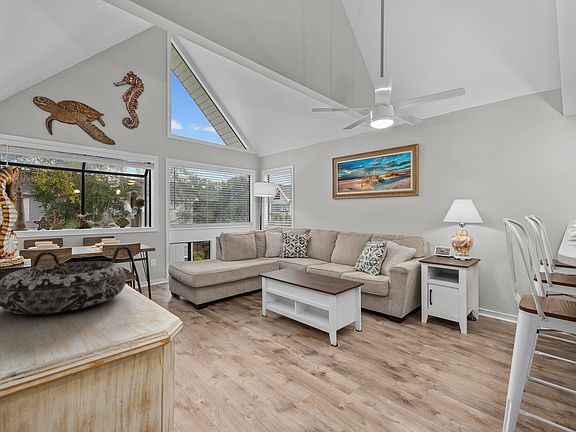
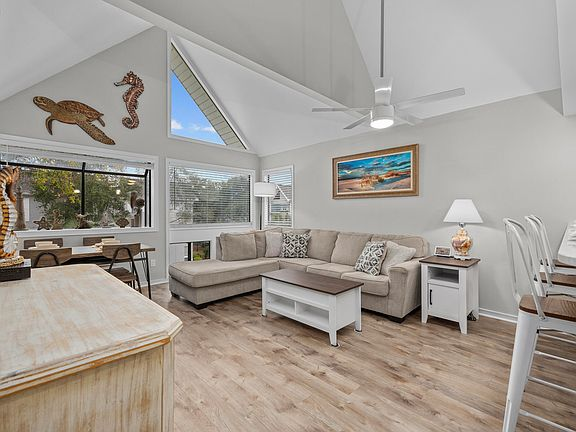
- decorative bowl [0,260,127,315]
